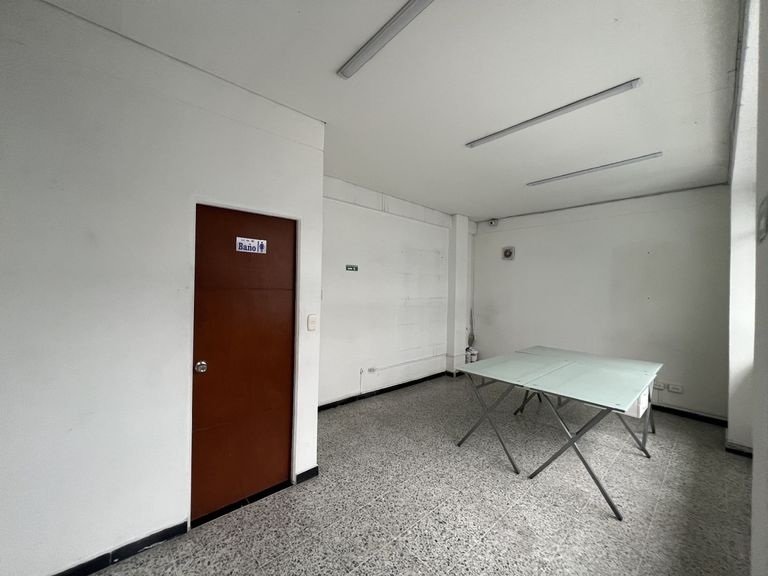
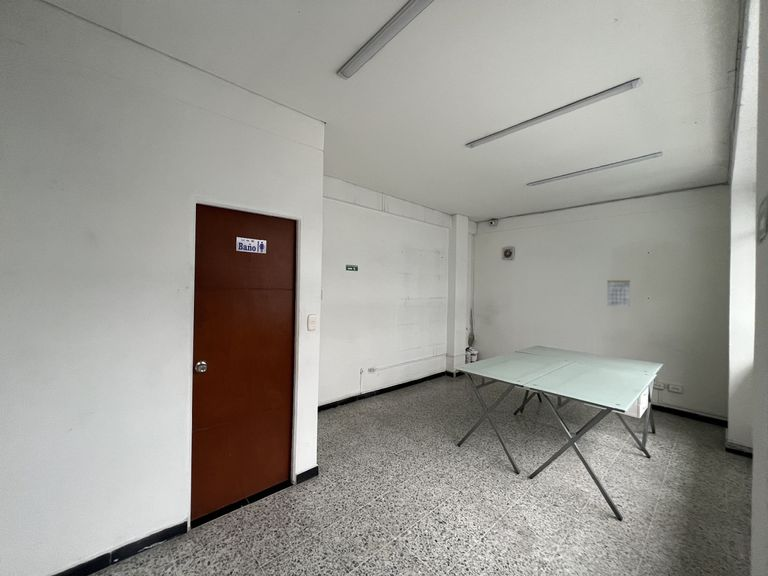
+ calendar [606,275,631,308]
